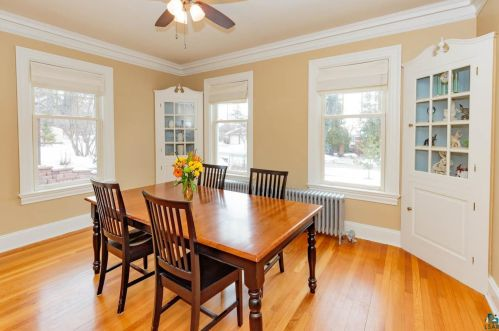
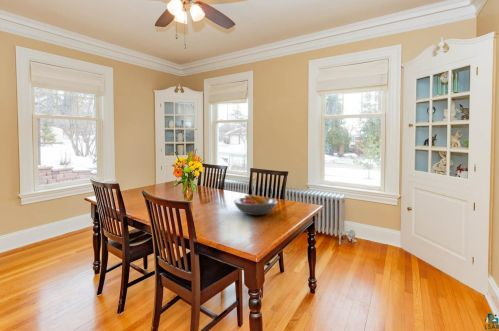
+ fruit bowl [233,194,278,216]
